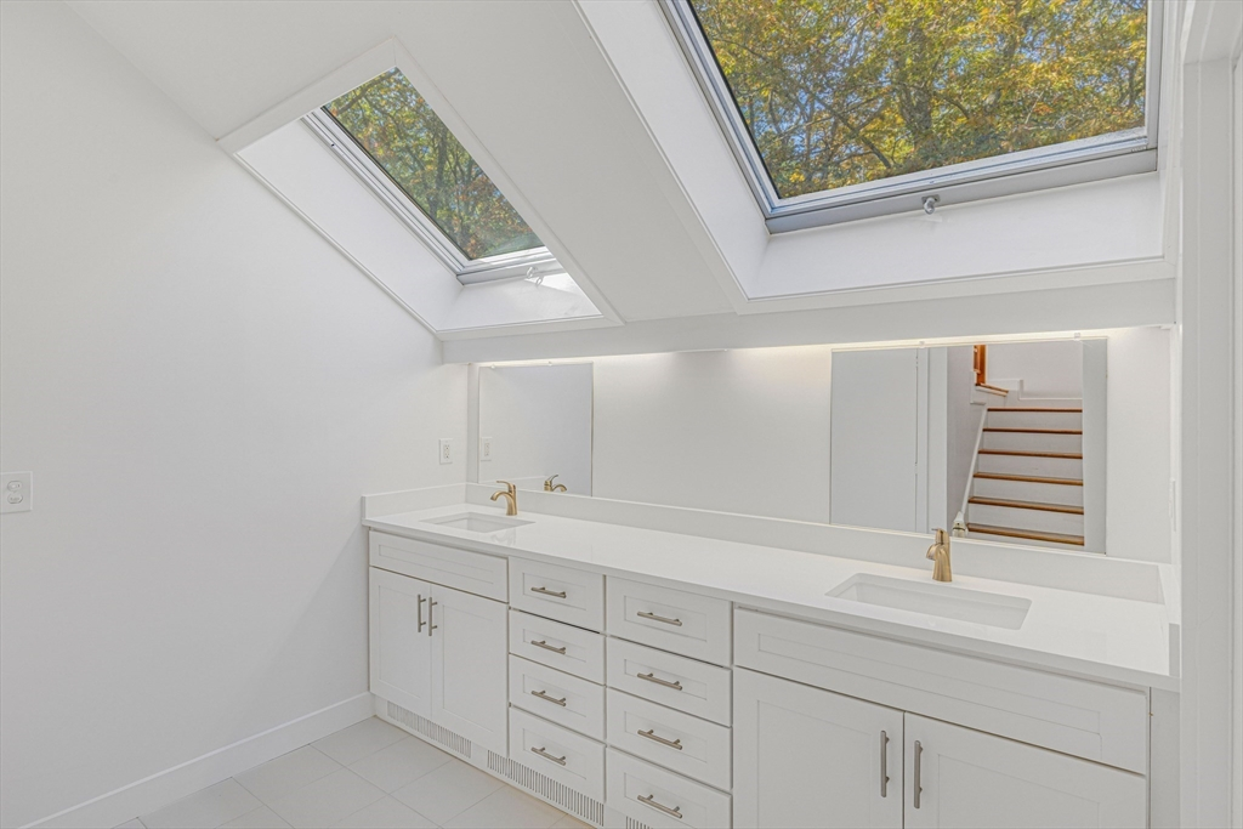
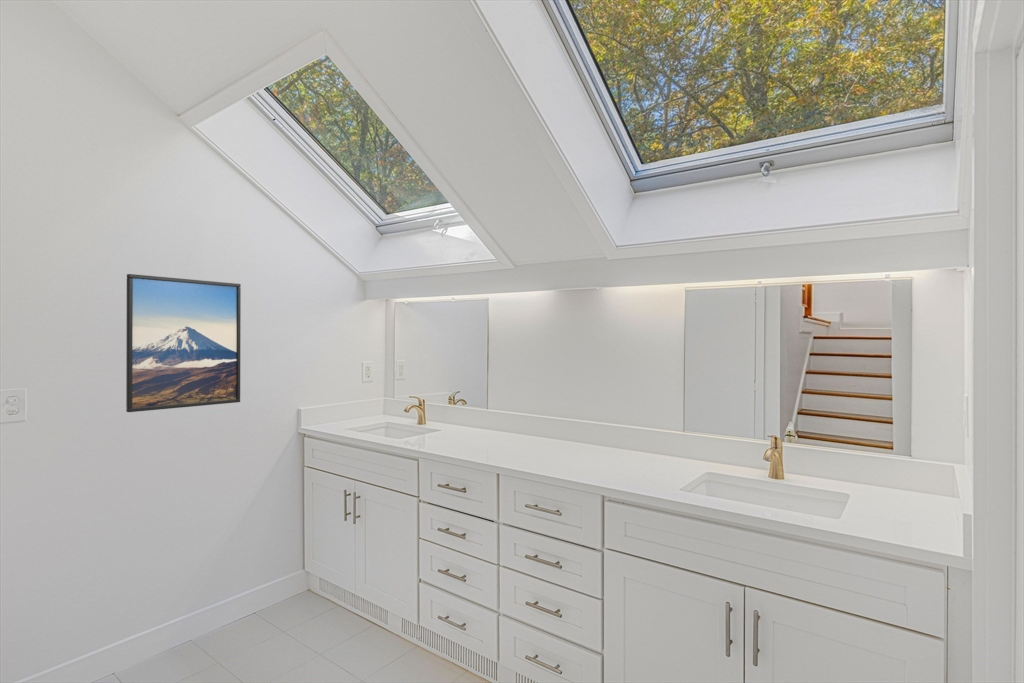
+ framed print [125,273,242,413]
